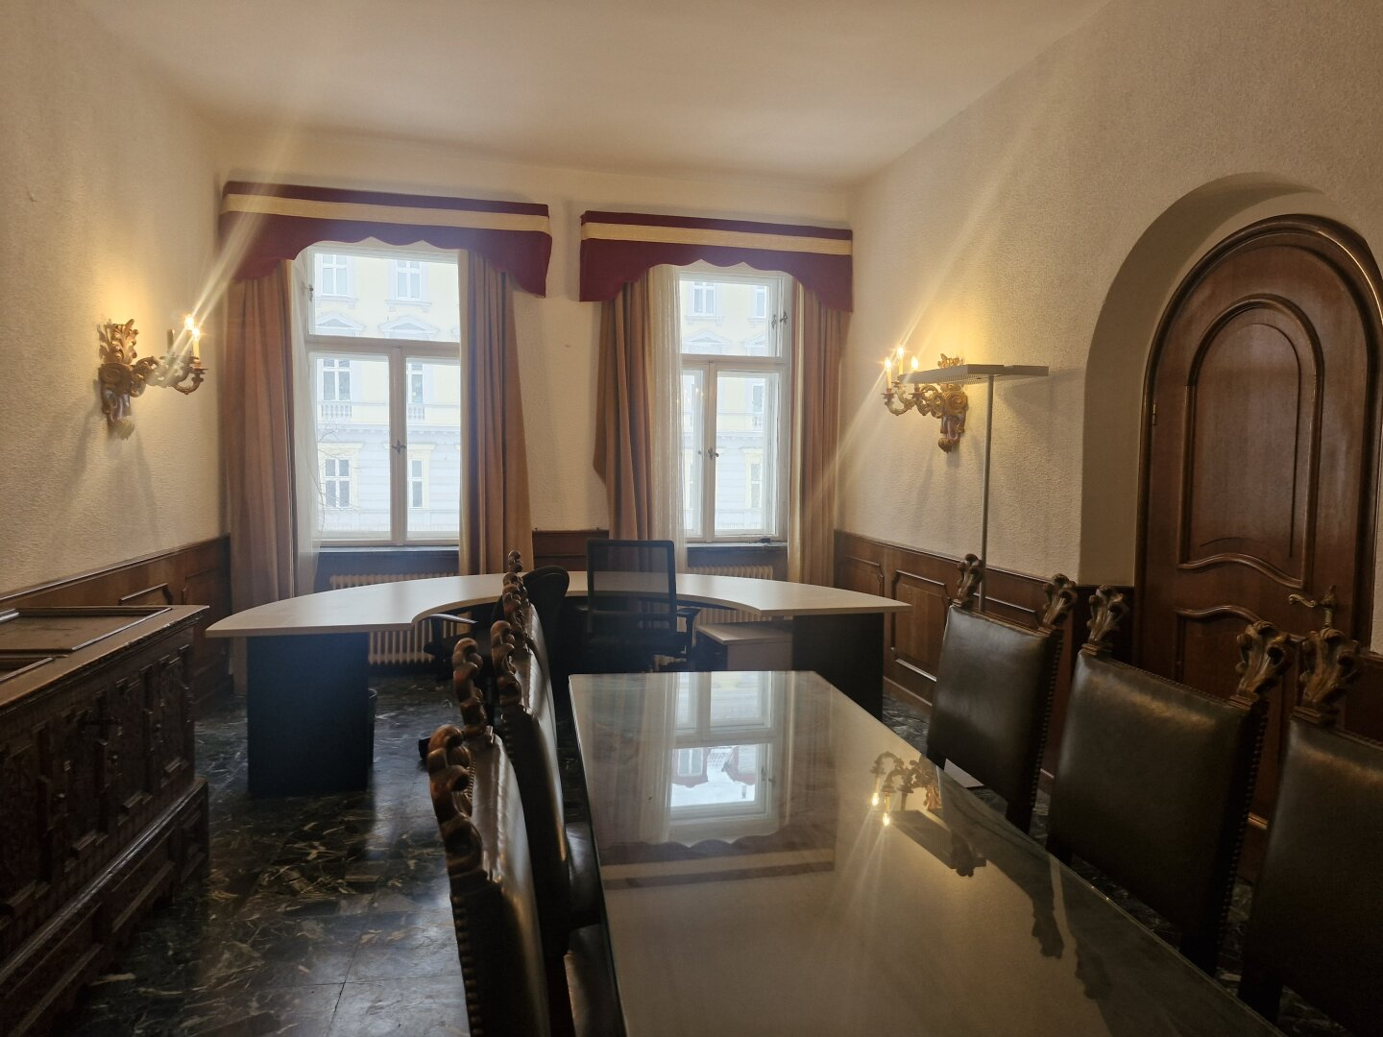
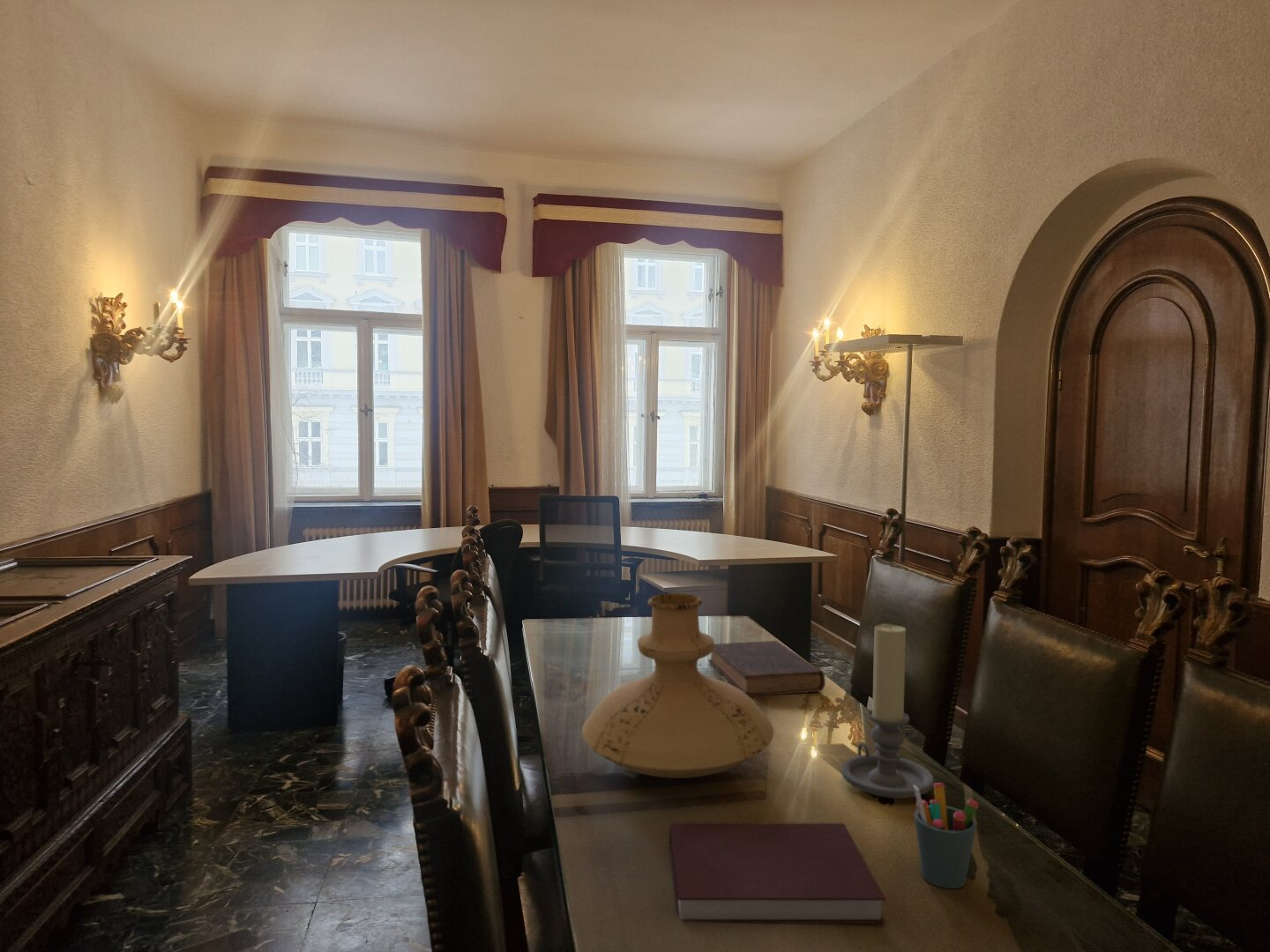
+ candle holder [840,623,935,800]
+ book [707,640,826,697]
+ notebook [669,822,886,924]
+ pen holder [913,782,979,889]
+ vase [581,592,774,779]
